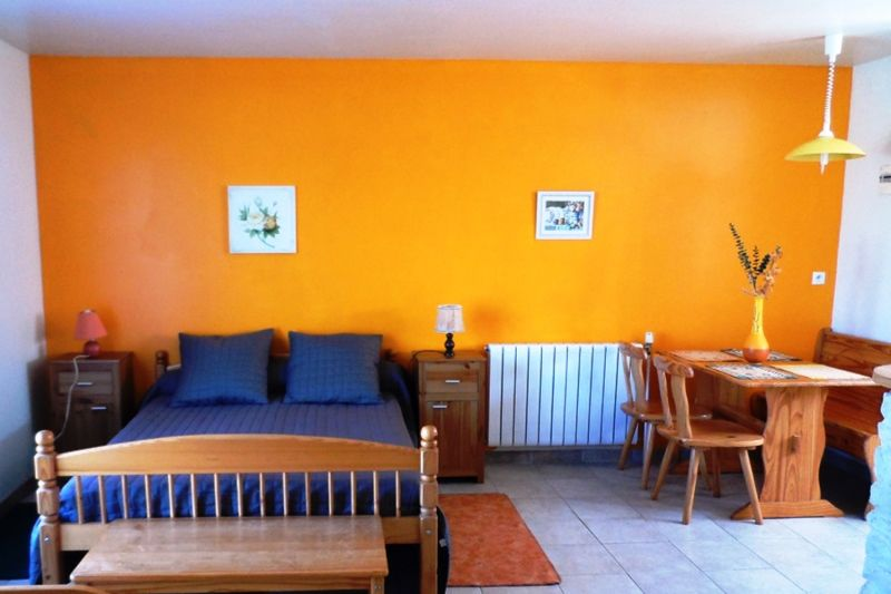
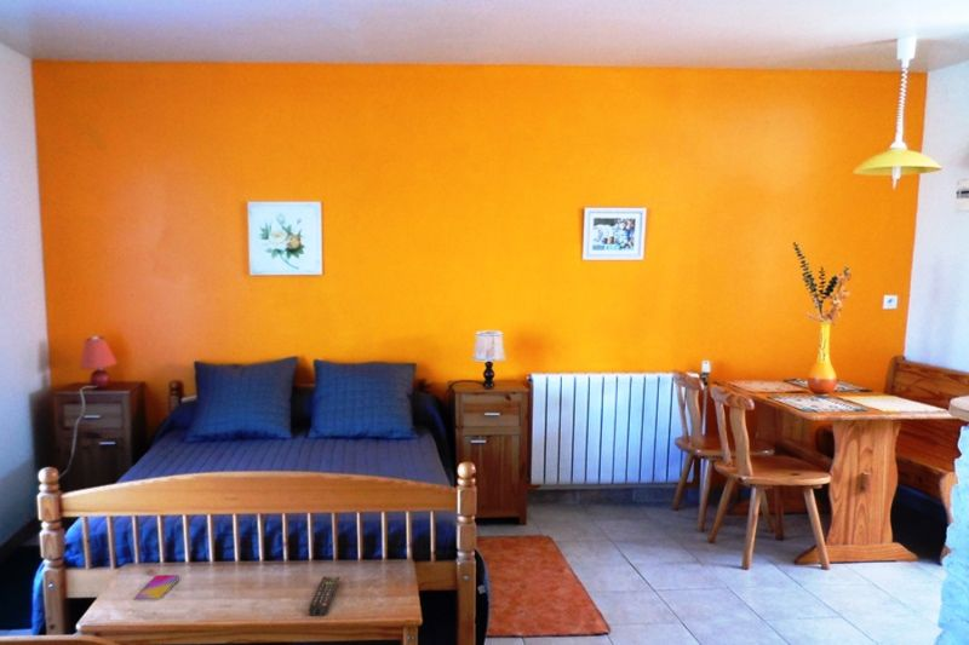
+ smartphone [134,574,180,601]
+ remote control [308,575,342,617]
